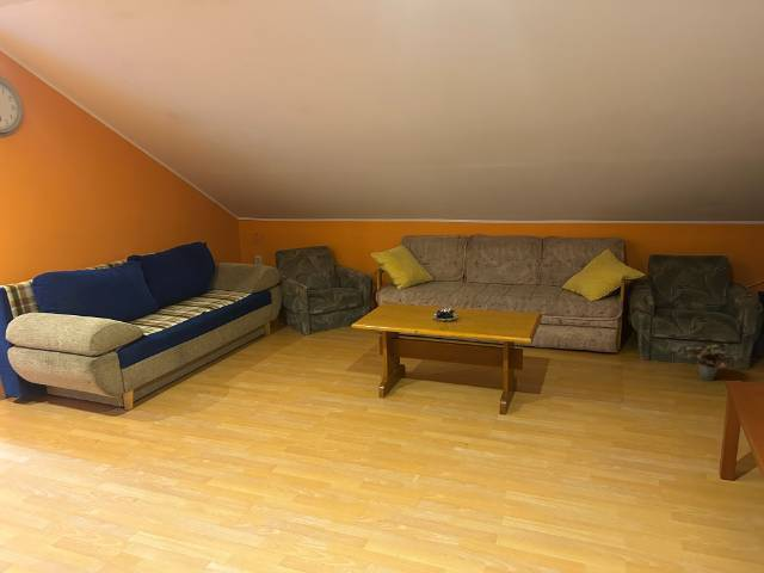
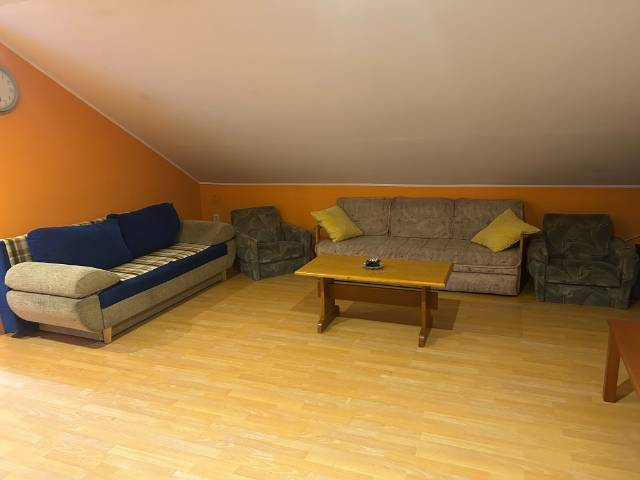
- potted plant [679,343,740,382]
